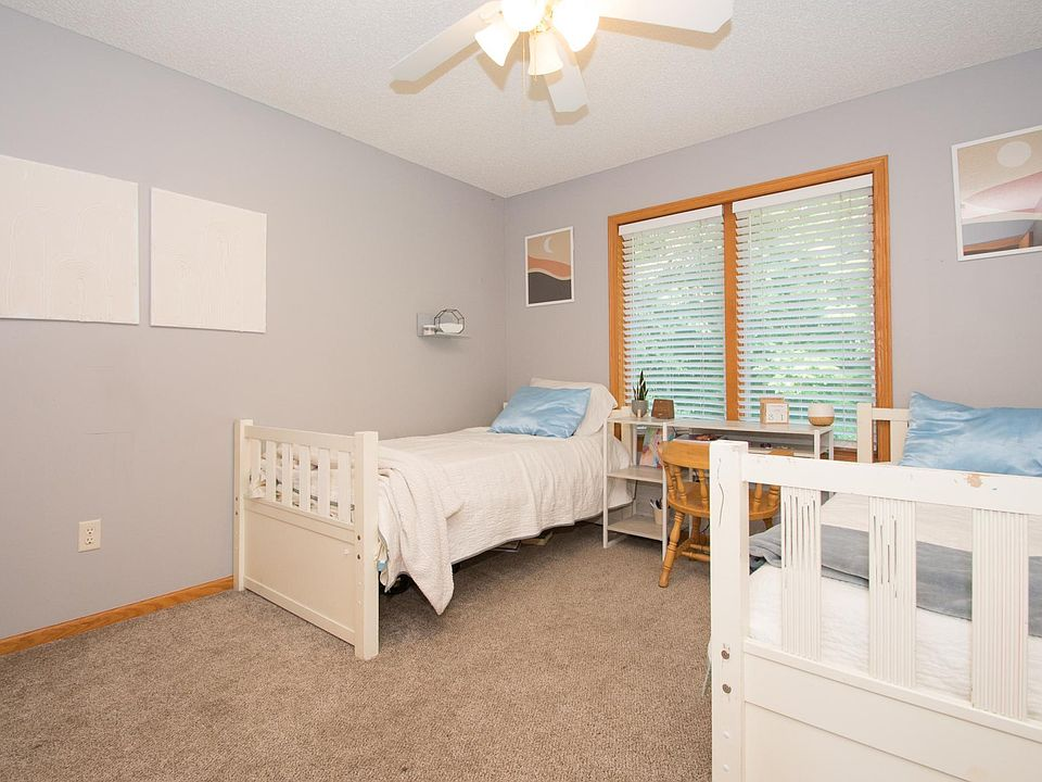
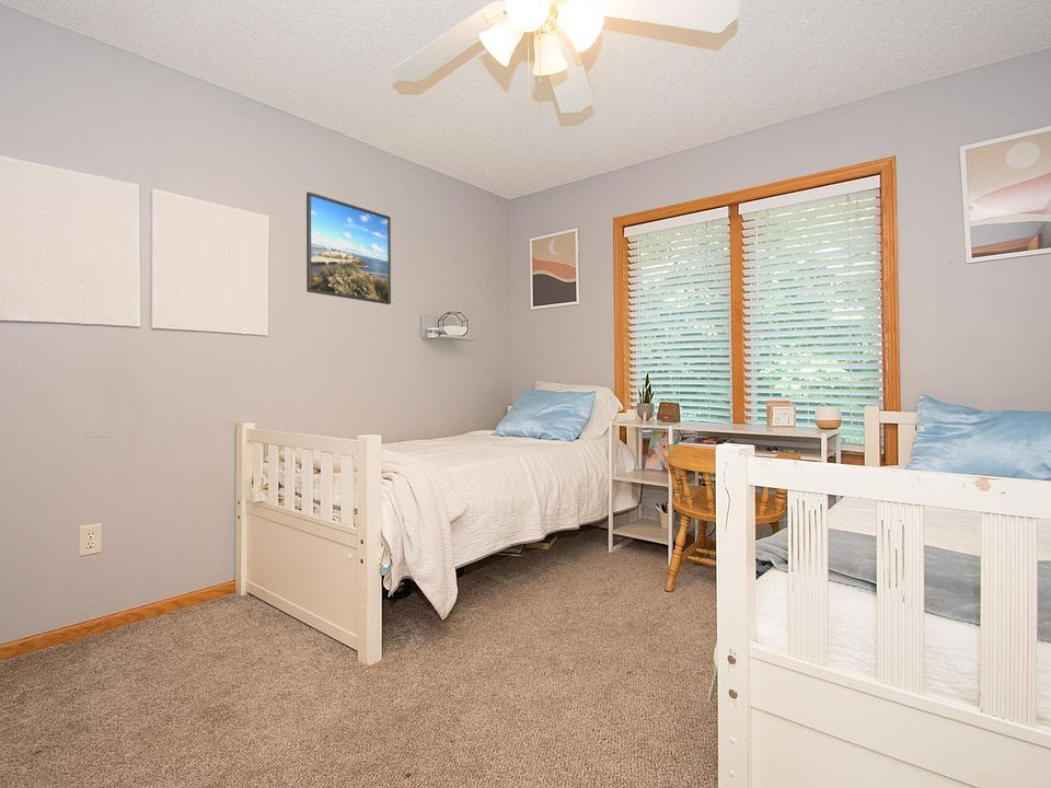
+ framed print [305,190,392,305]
